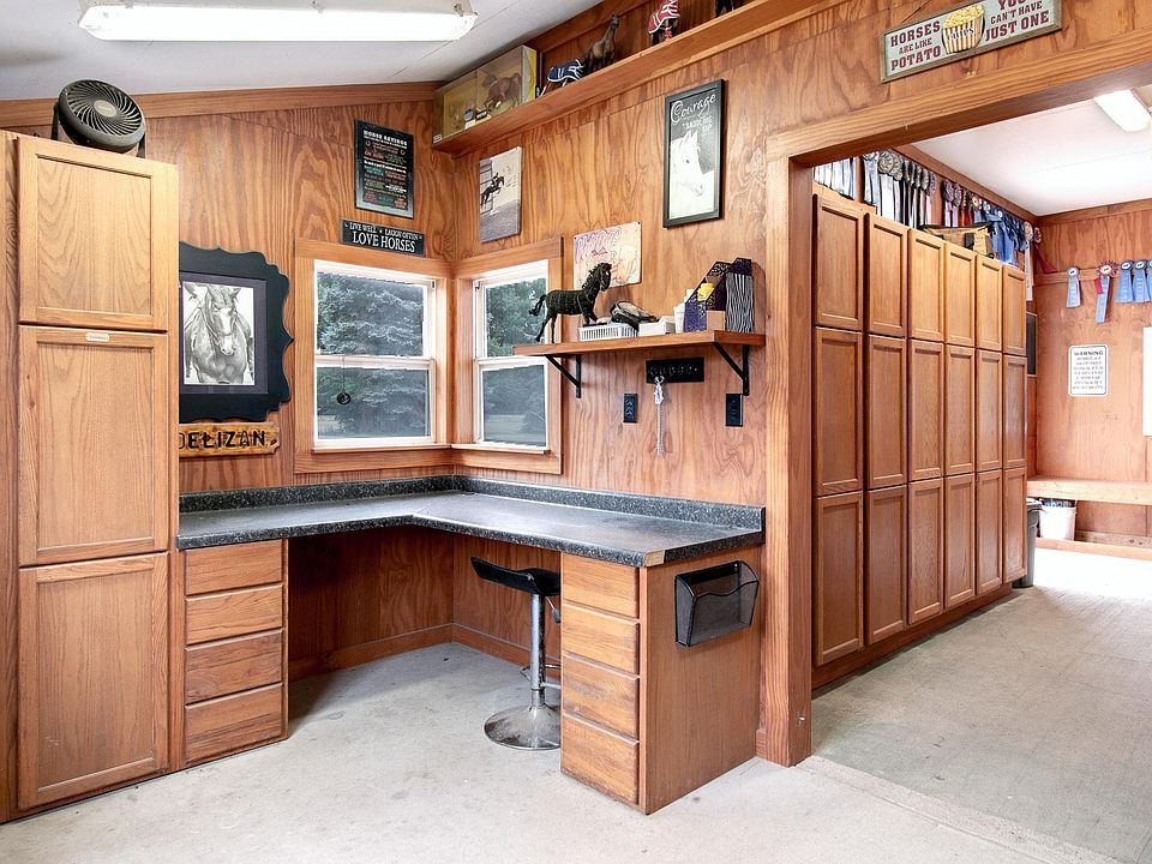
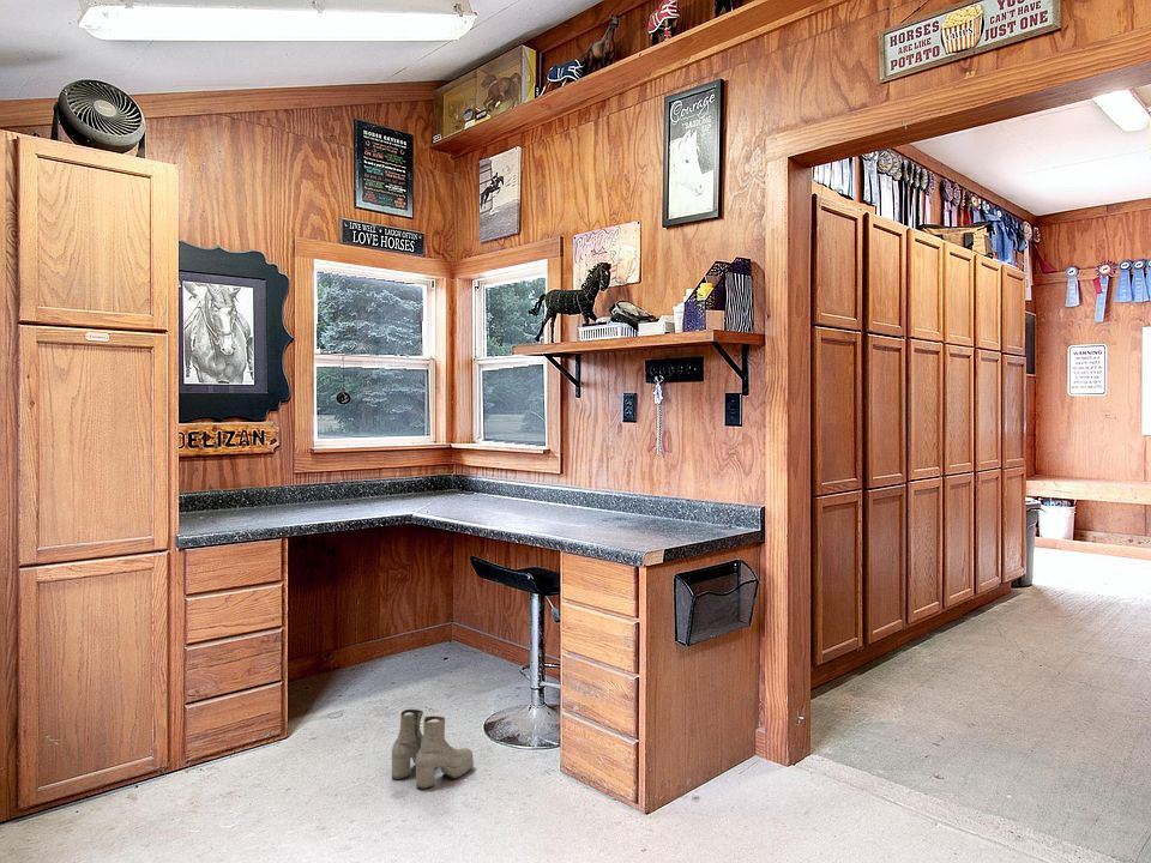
+ boots [391,708,475,790]
